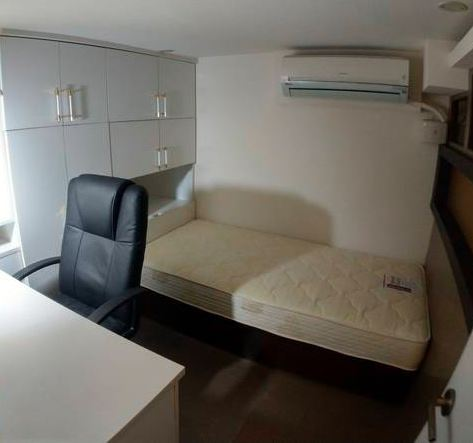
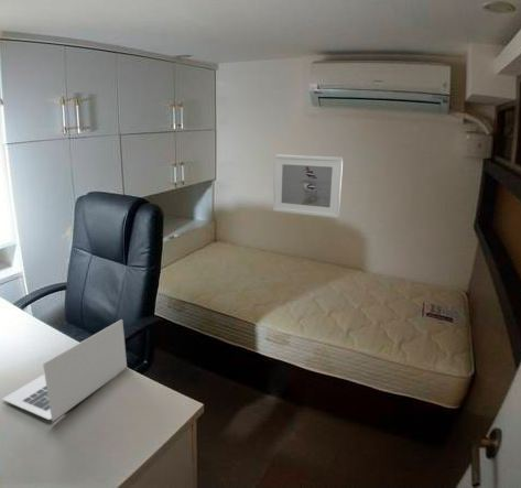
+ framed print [272,153,344,219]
+ laptop [1,318,128,422]
